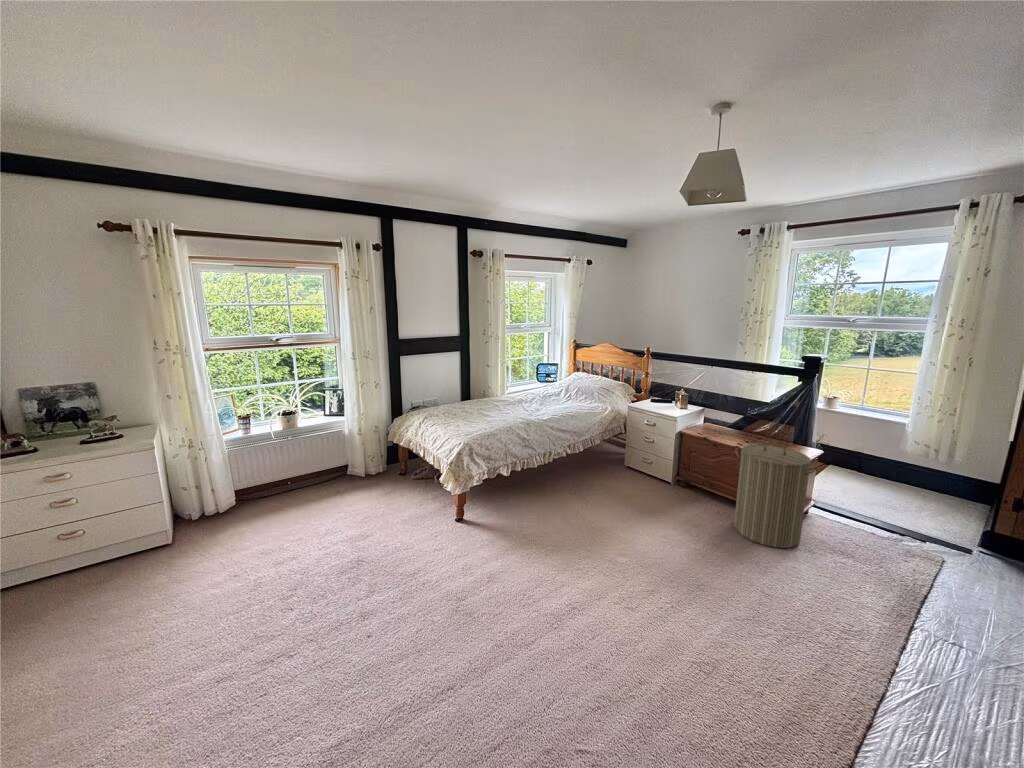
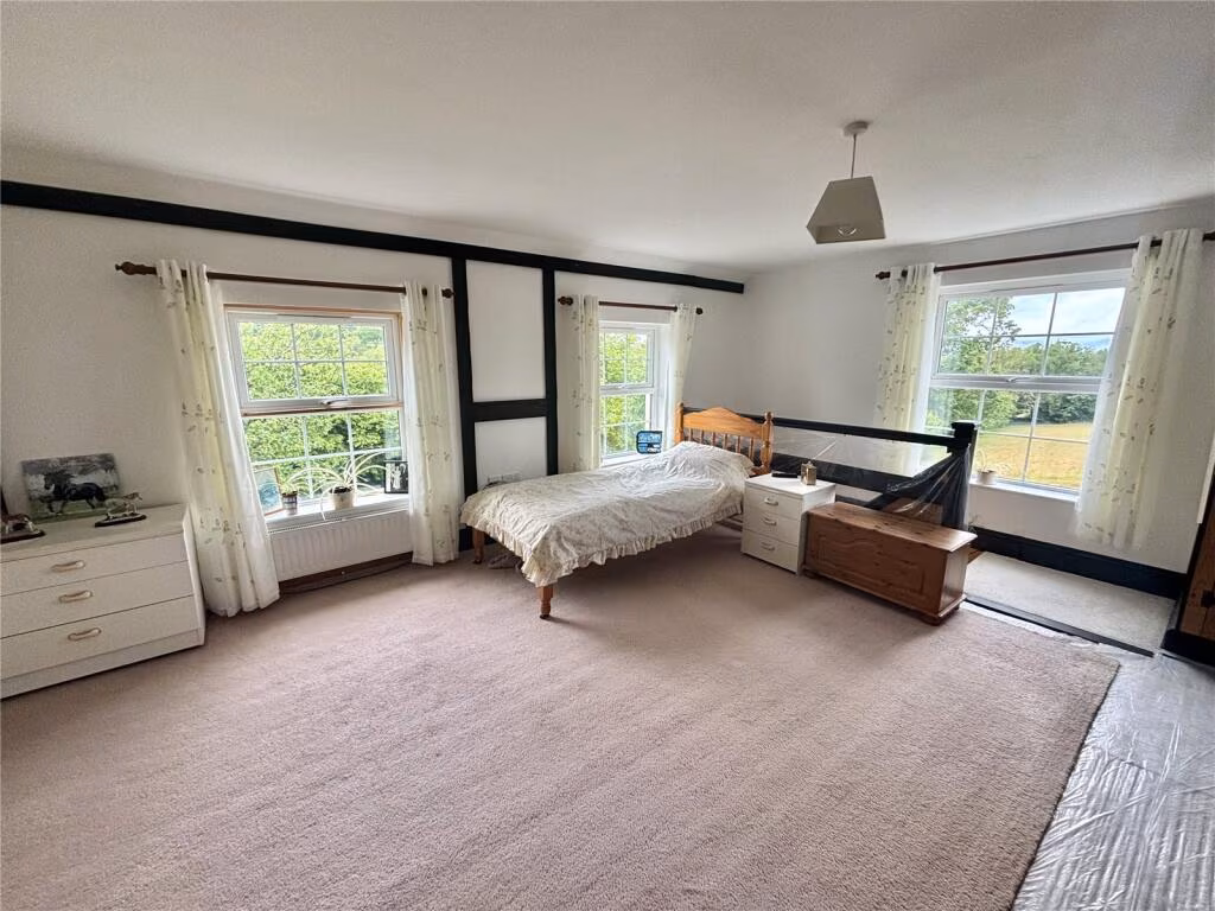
- laundry hamper [733,439,821,549]
